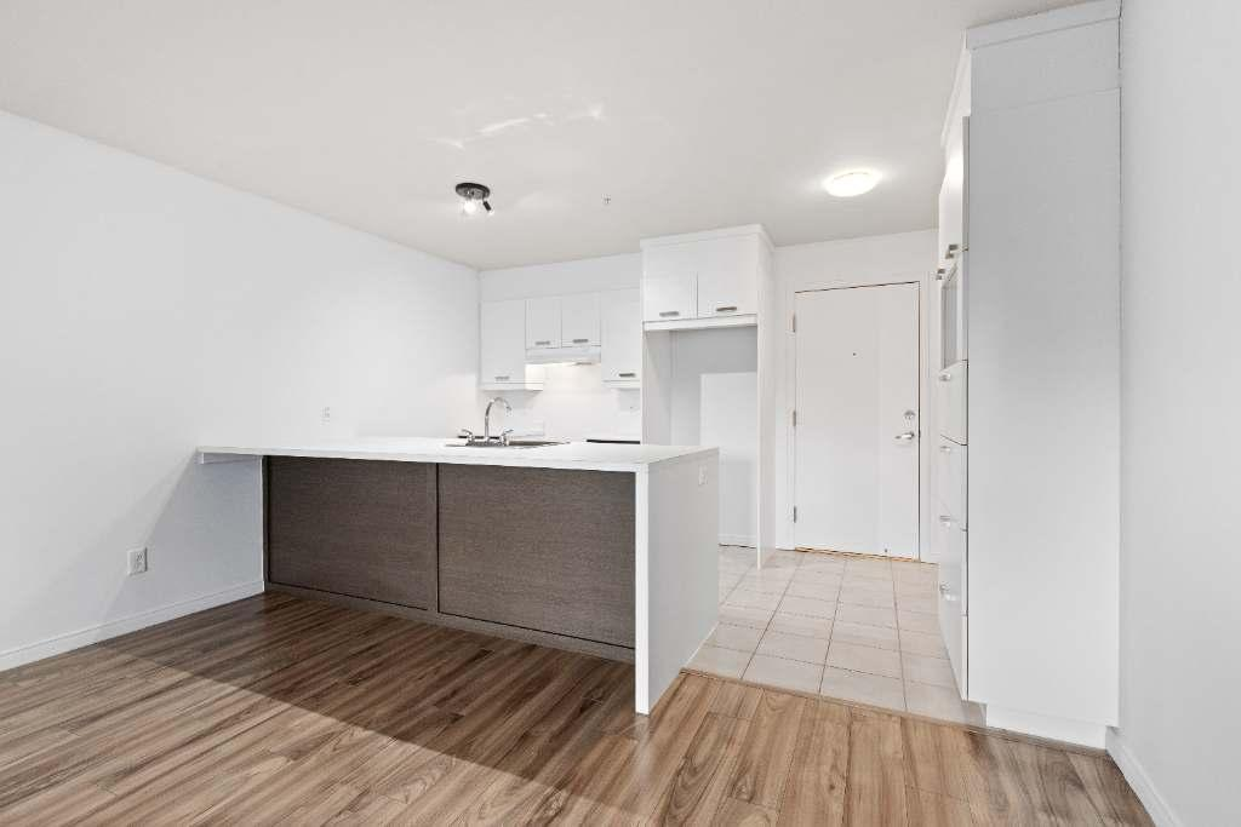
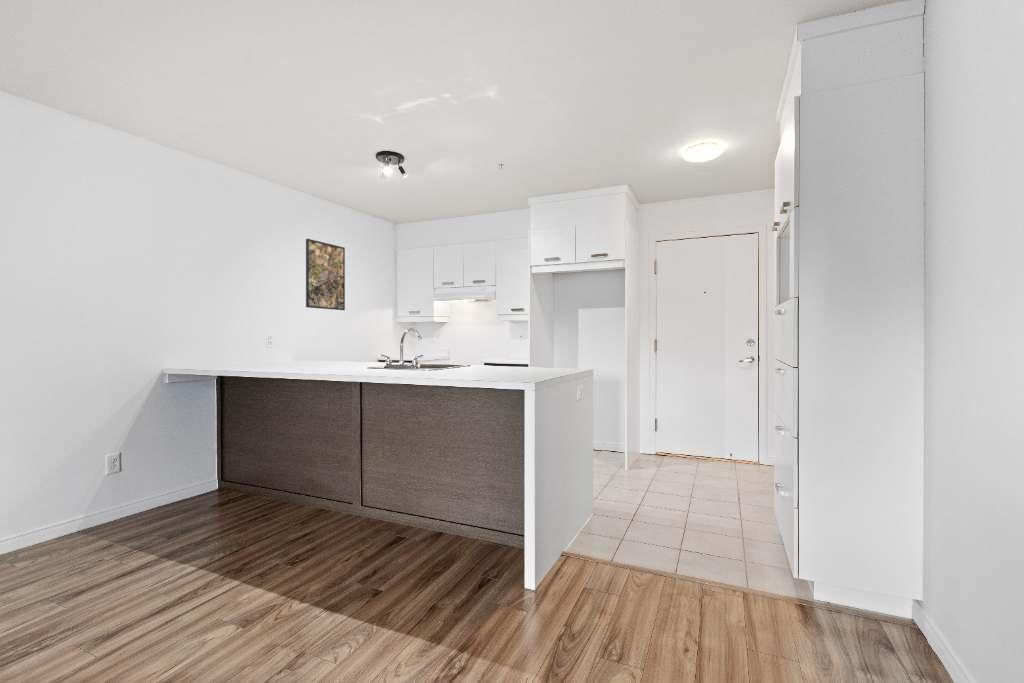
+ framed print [305,238,346,311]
